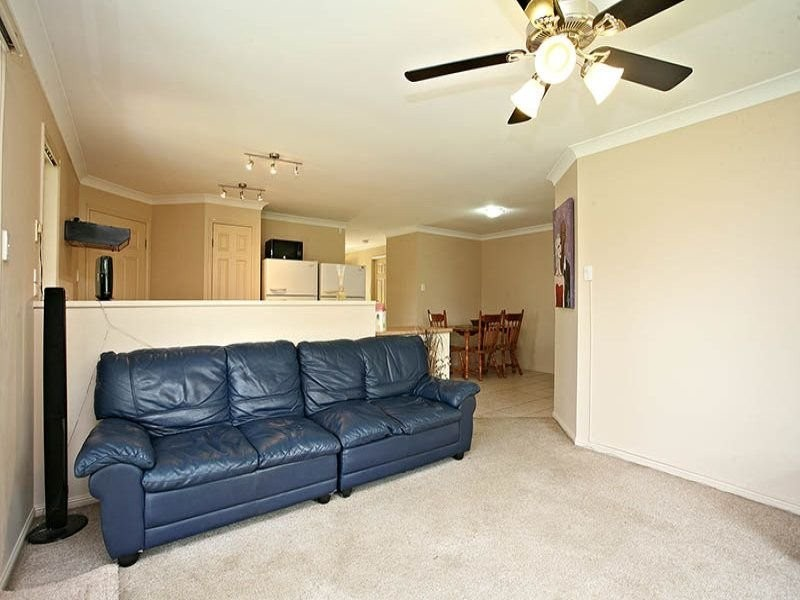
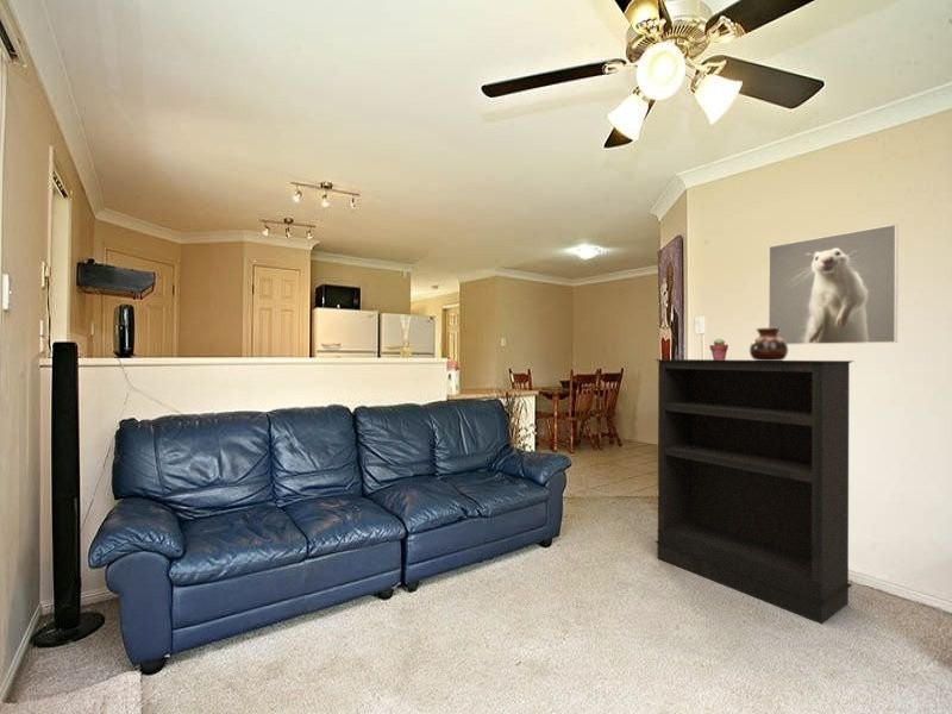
+ potted succulent [708,337,729,361]
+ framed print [768,223,898,346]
+ bookshelf [653,358,856,625]
+ vase [749,327,789,361]
